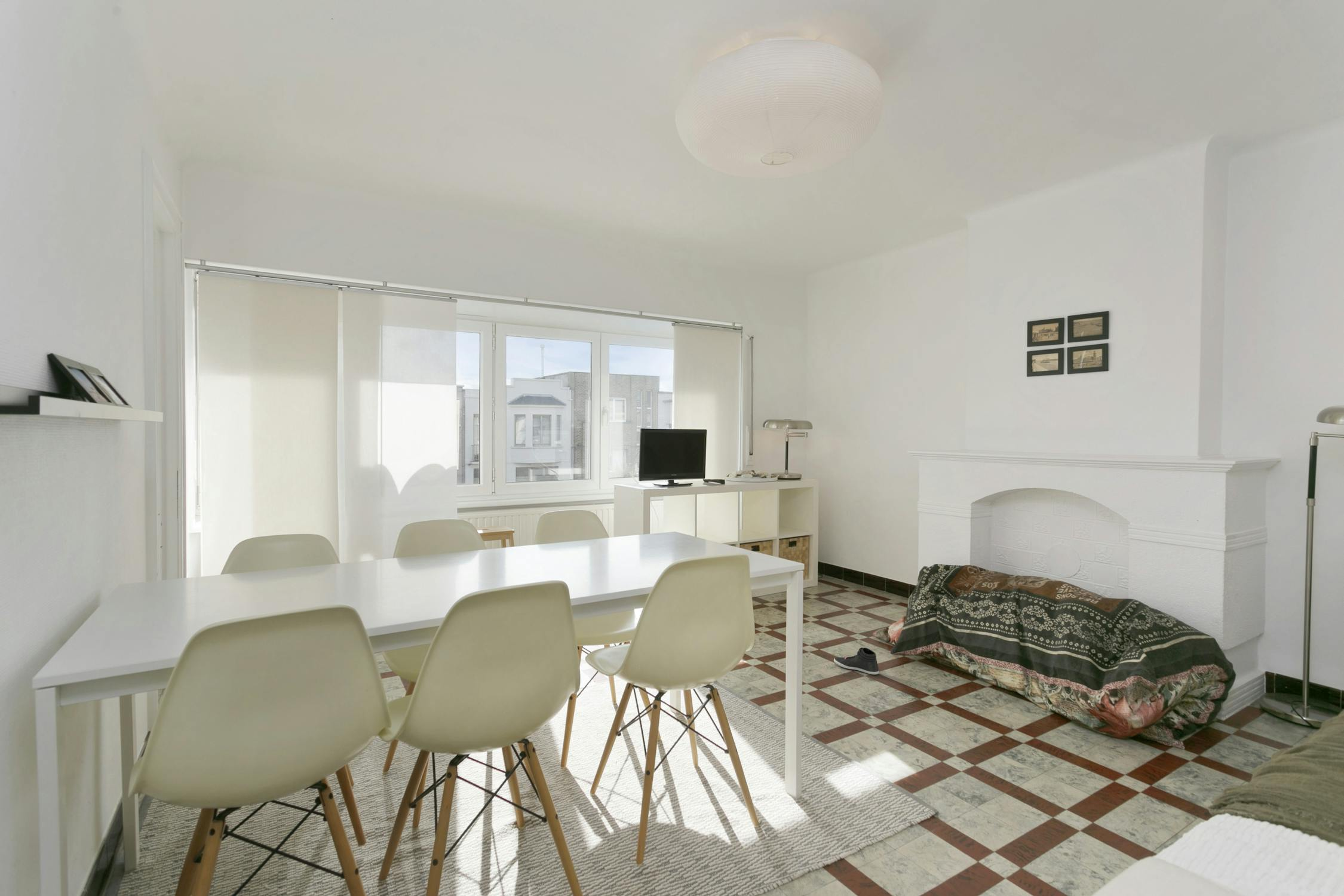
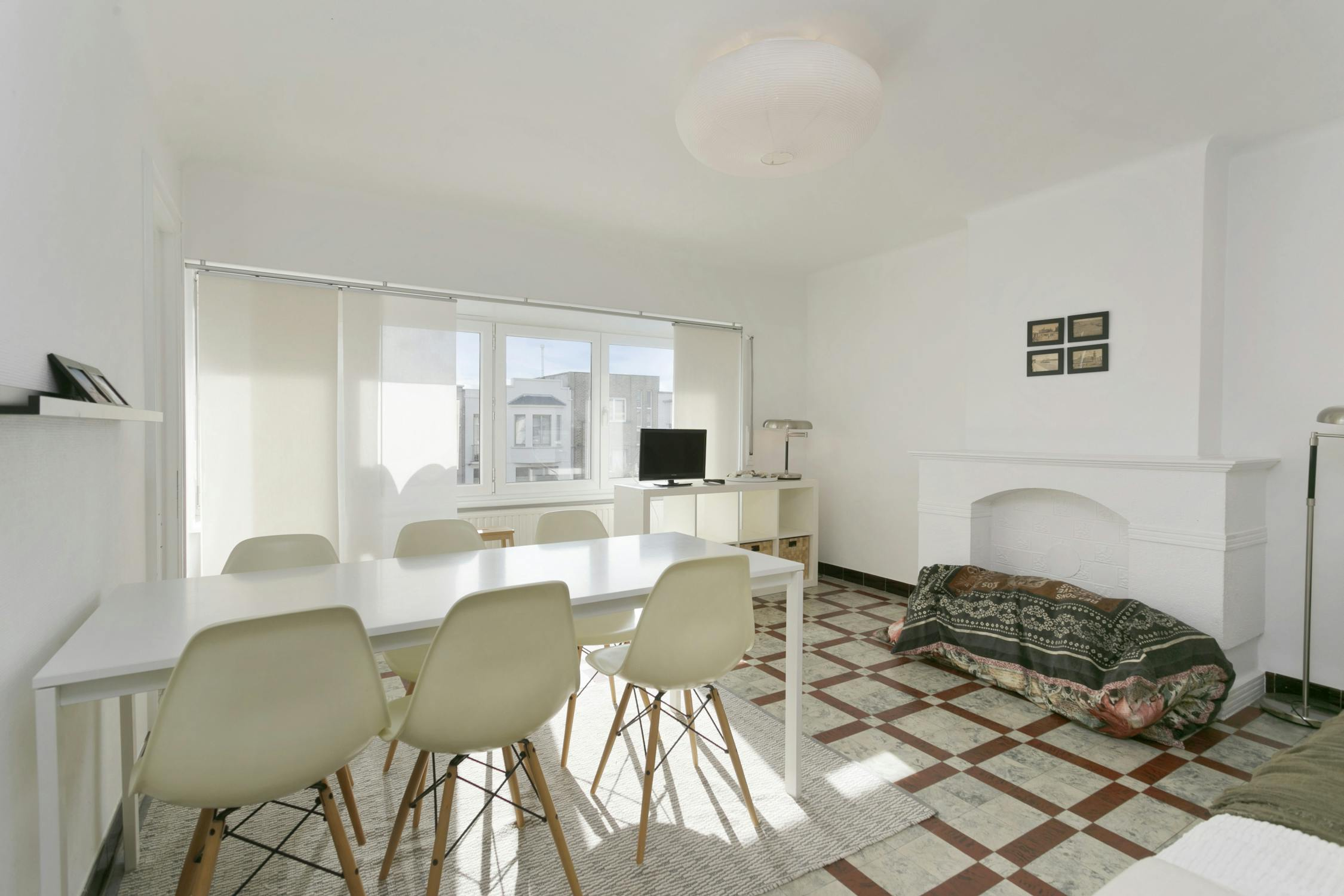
- sneaker [833,647,880,675]
